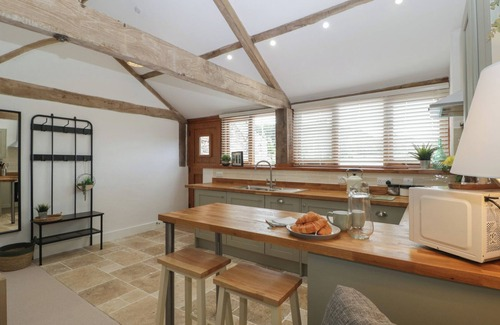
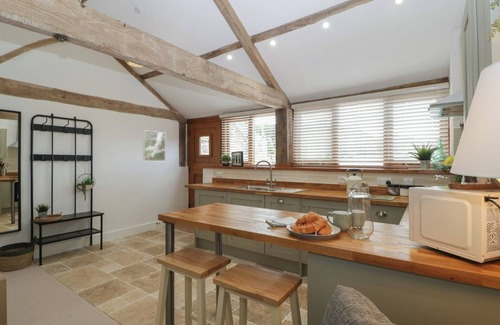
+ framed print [142,129,167,162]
